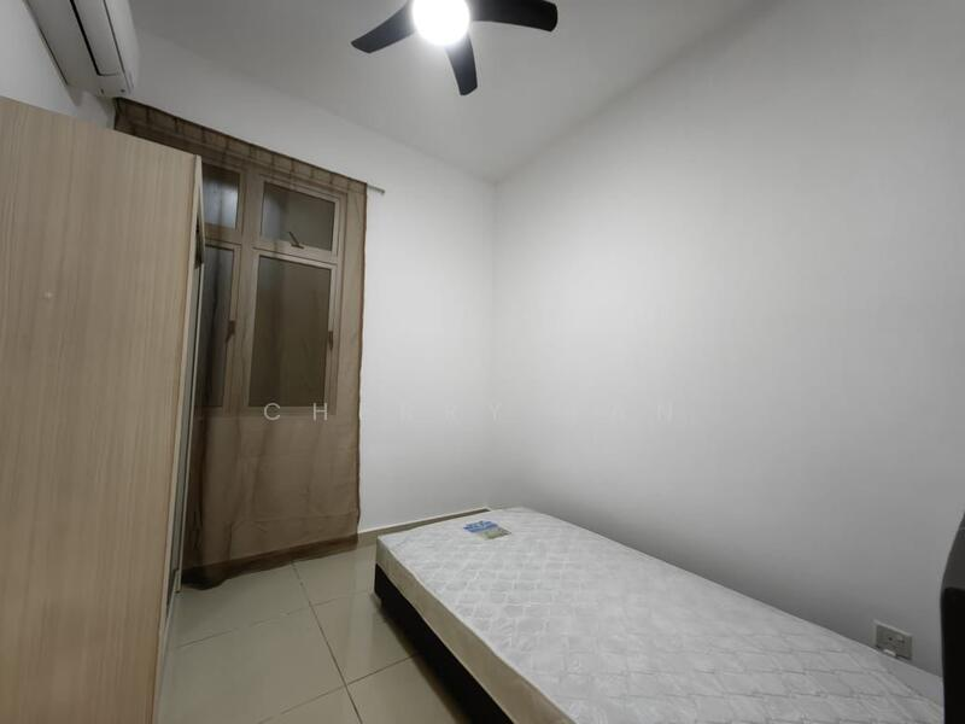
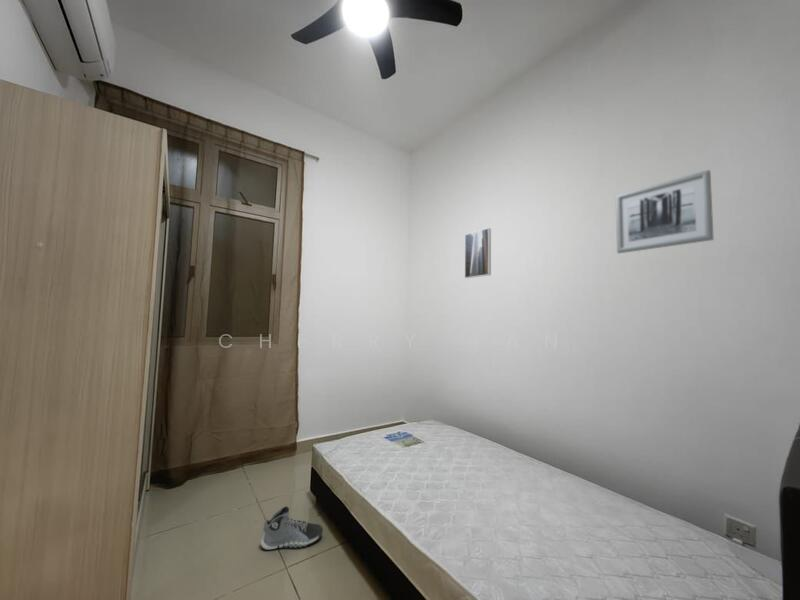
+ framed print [464,227,492,279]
+ wall art [615,169,715,254]
+ sneaker [260,505,324,551]
